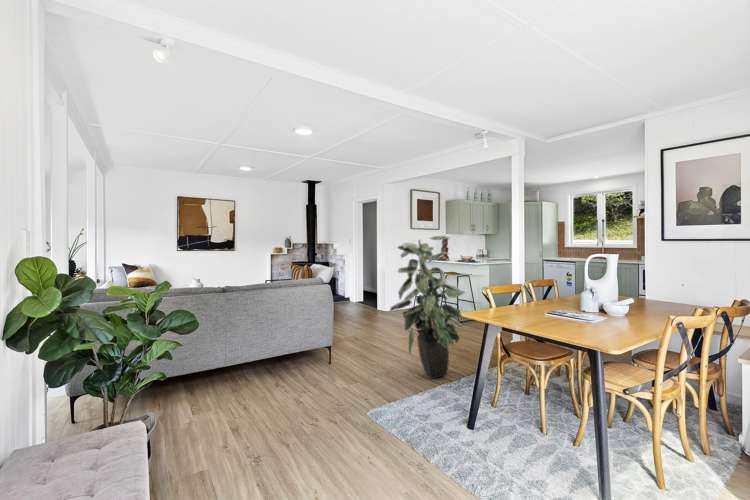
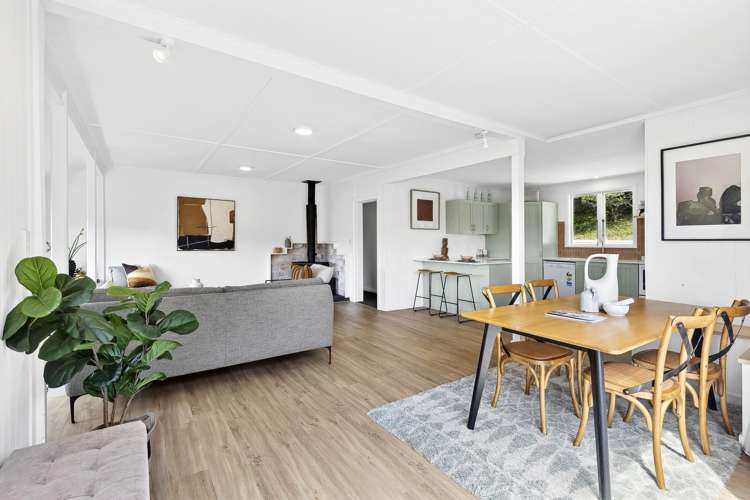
- indoor plant [389,235,466,380]
